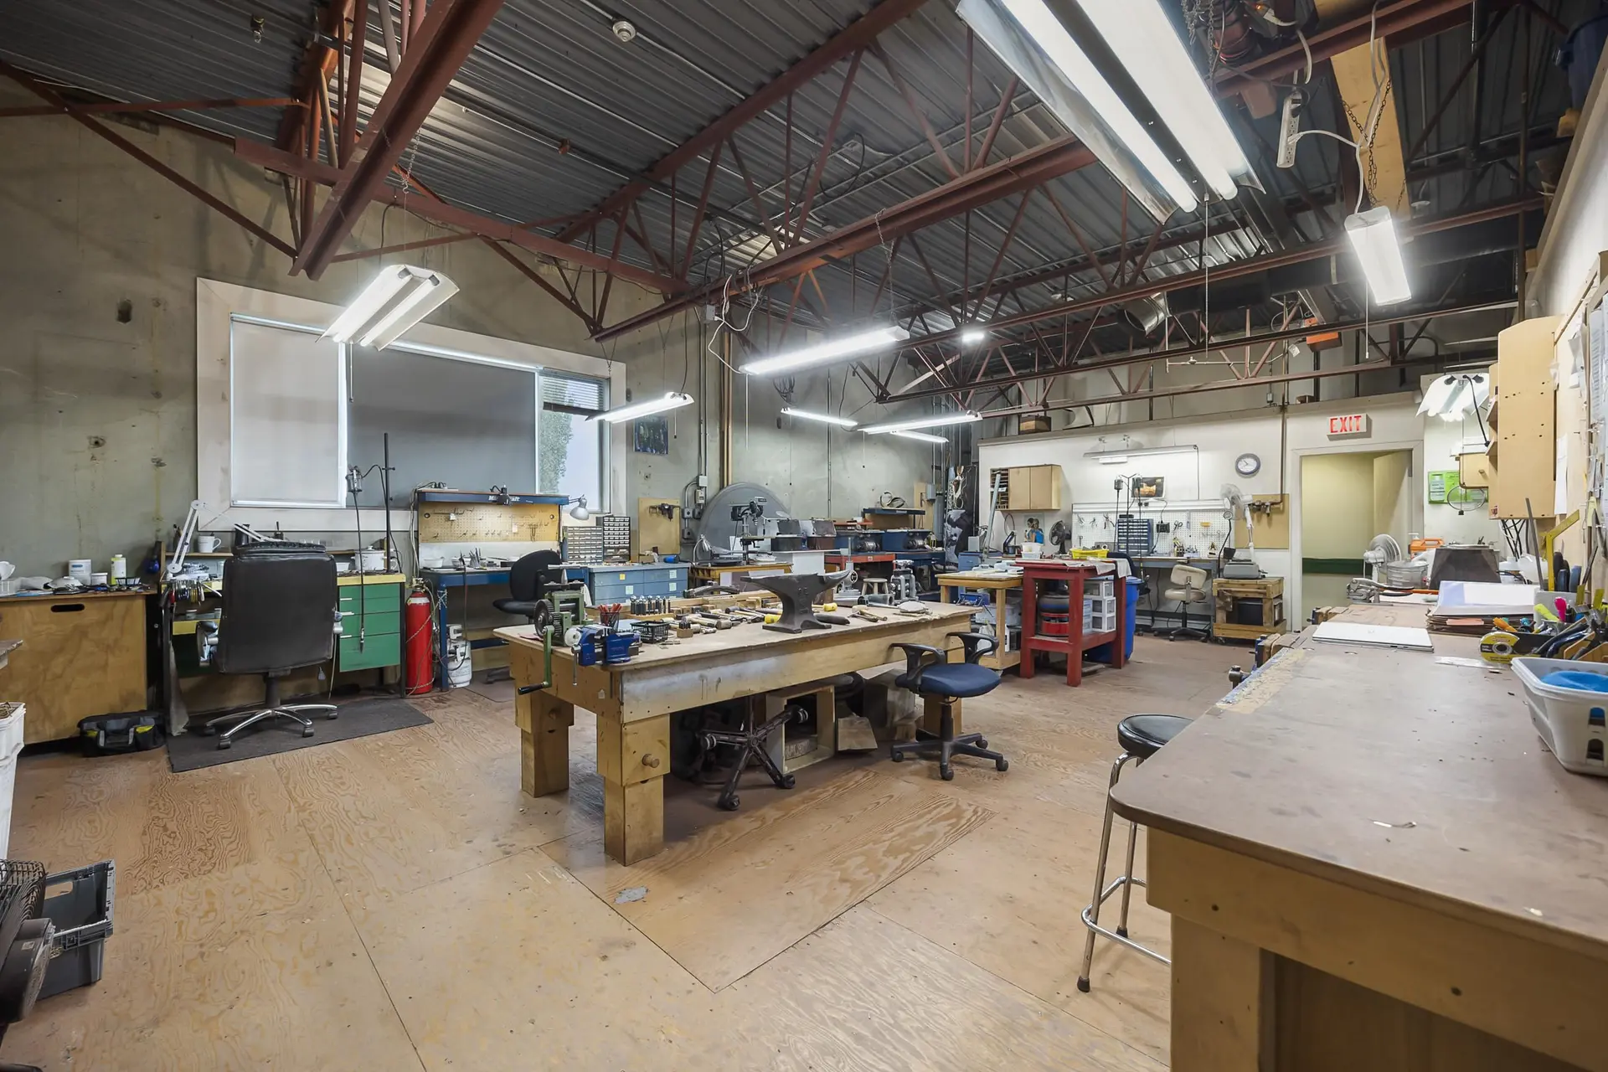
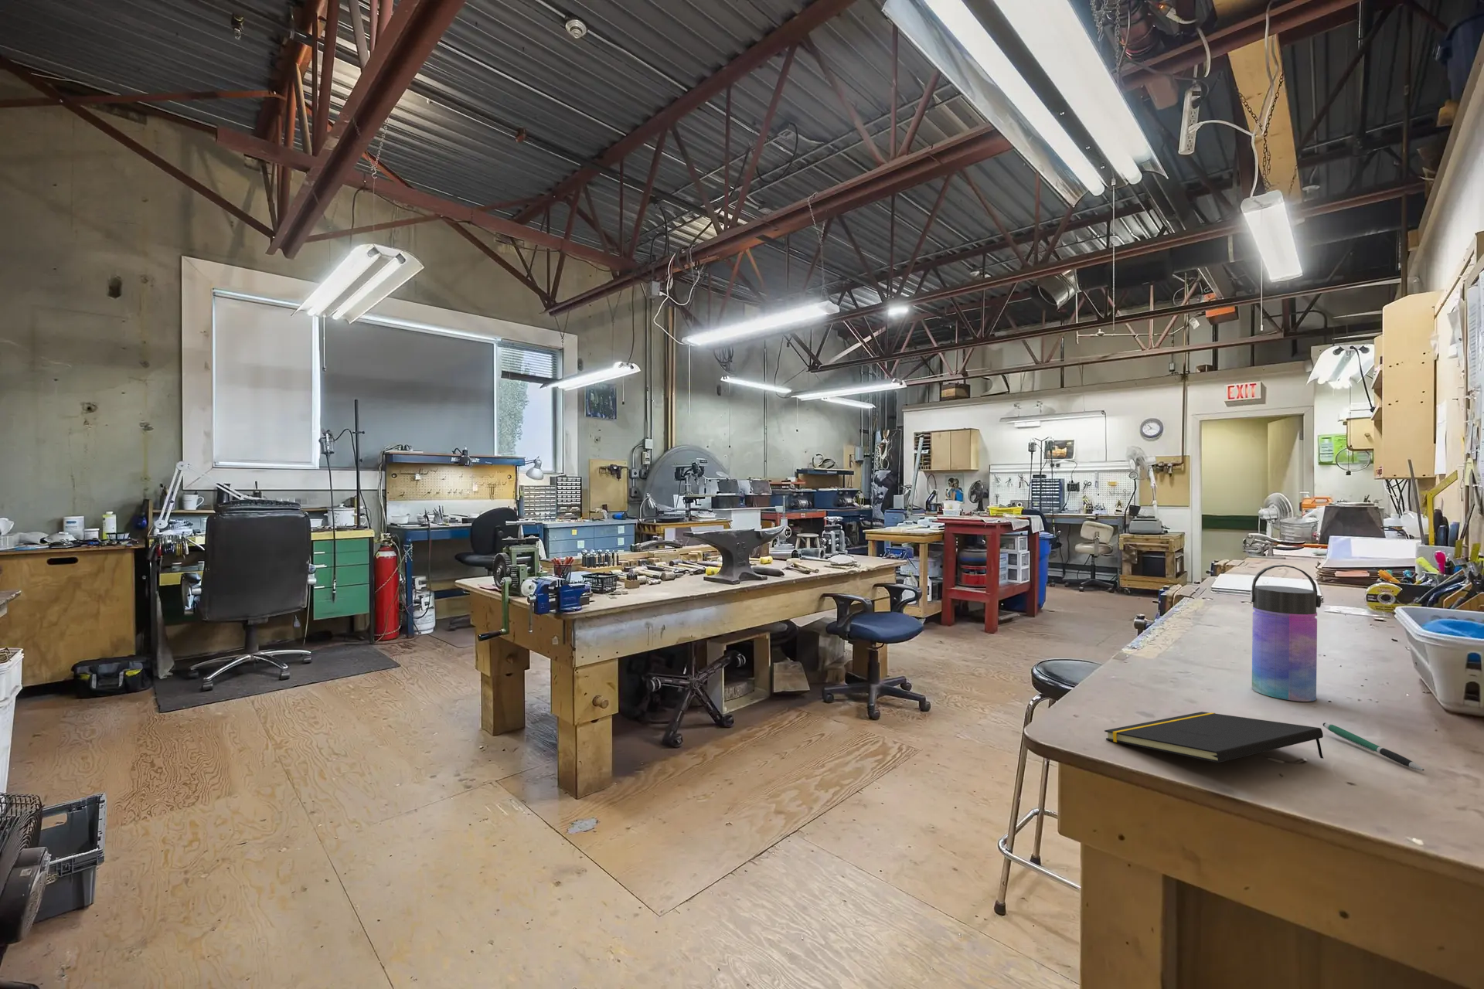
+ notepad [1104,711,1324,764]
+ pen [1323,722,1425,772]
+ water bottle [1250,564,1322,702]
